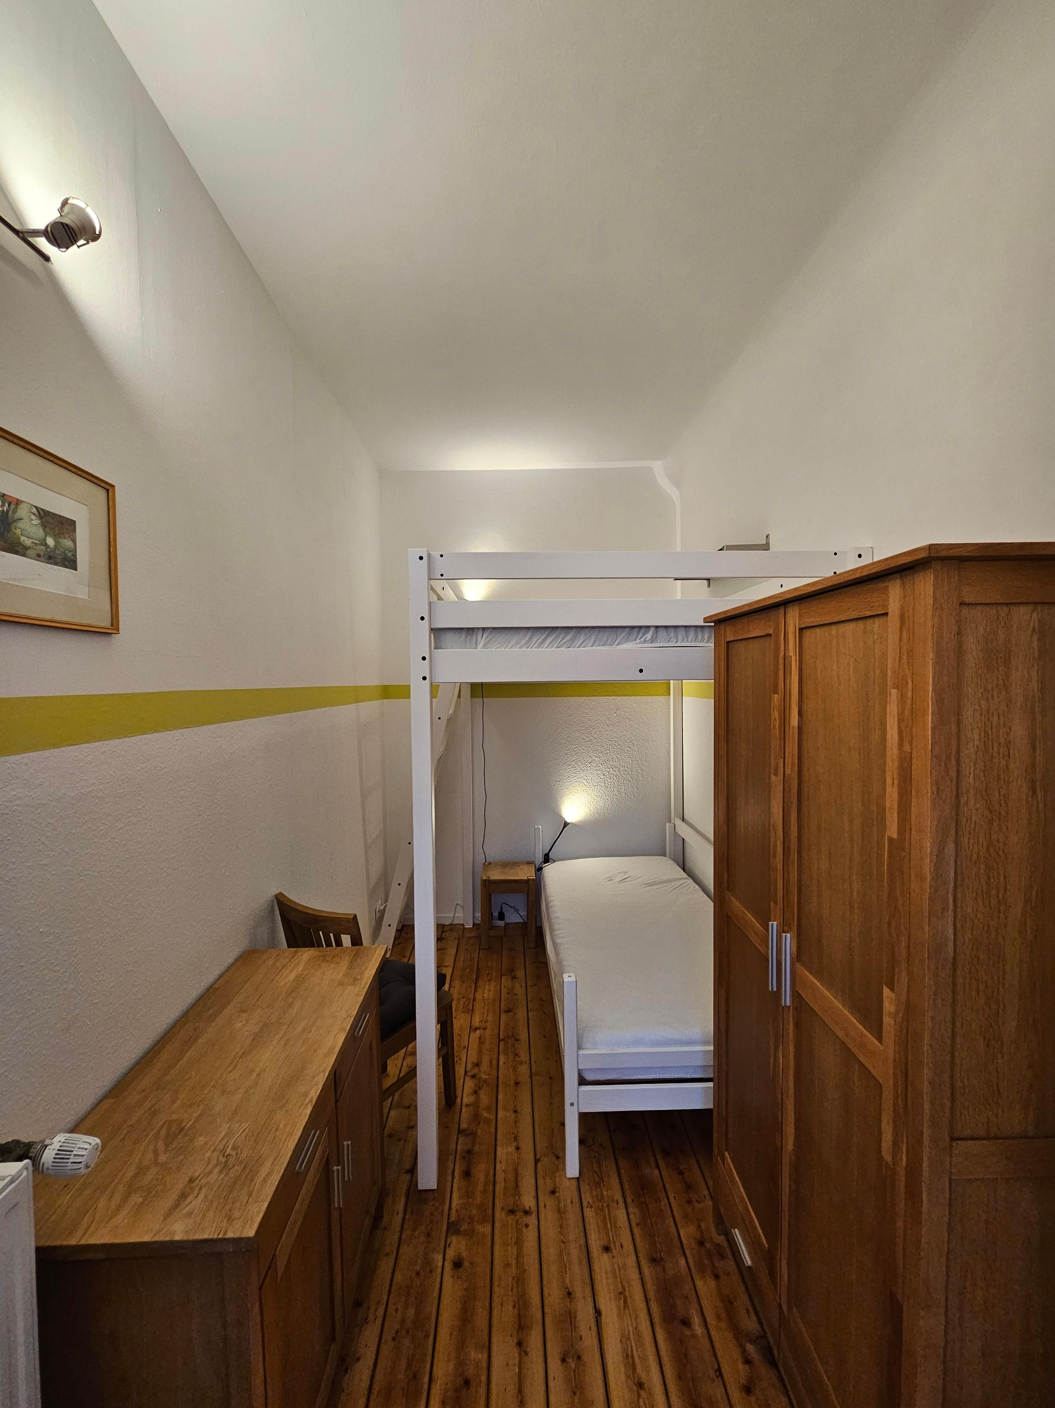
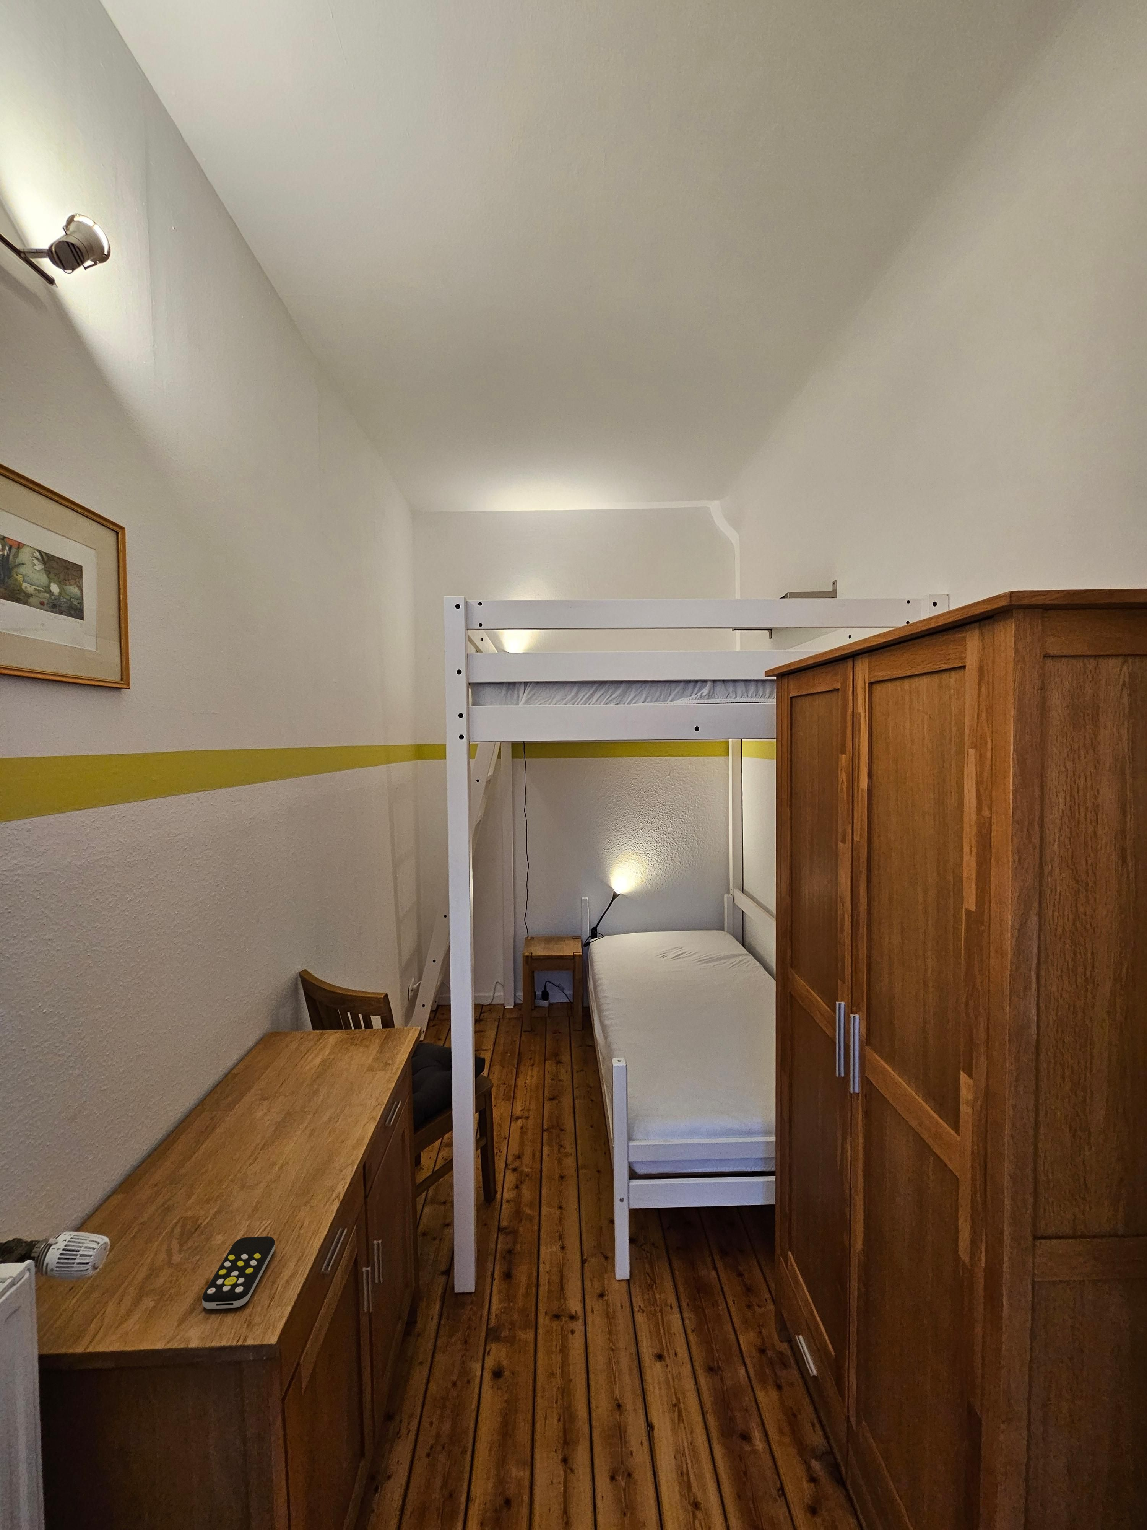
+ remote control [202,1236,275,1310]
